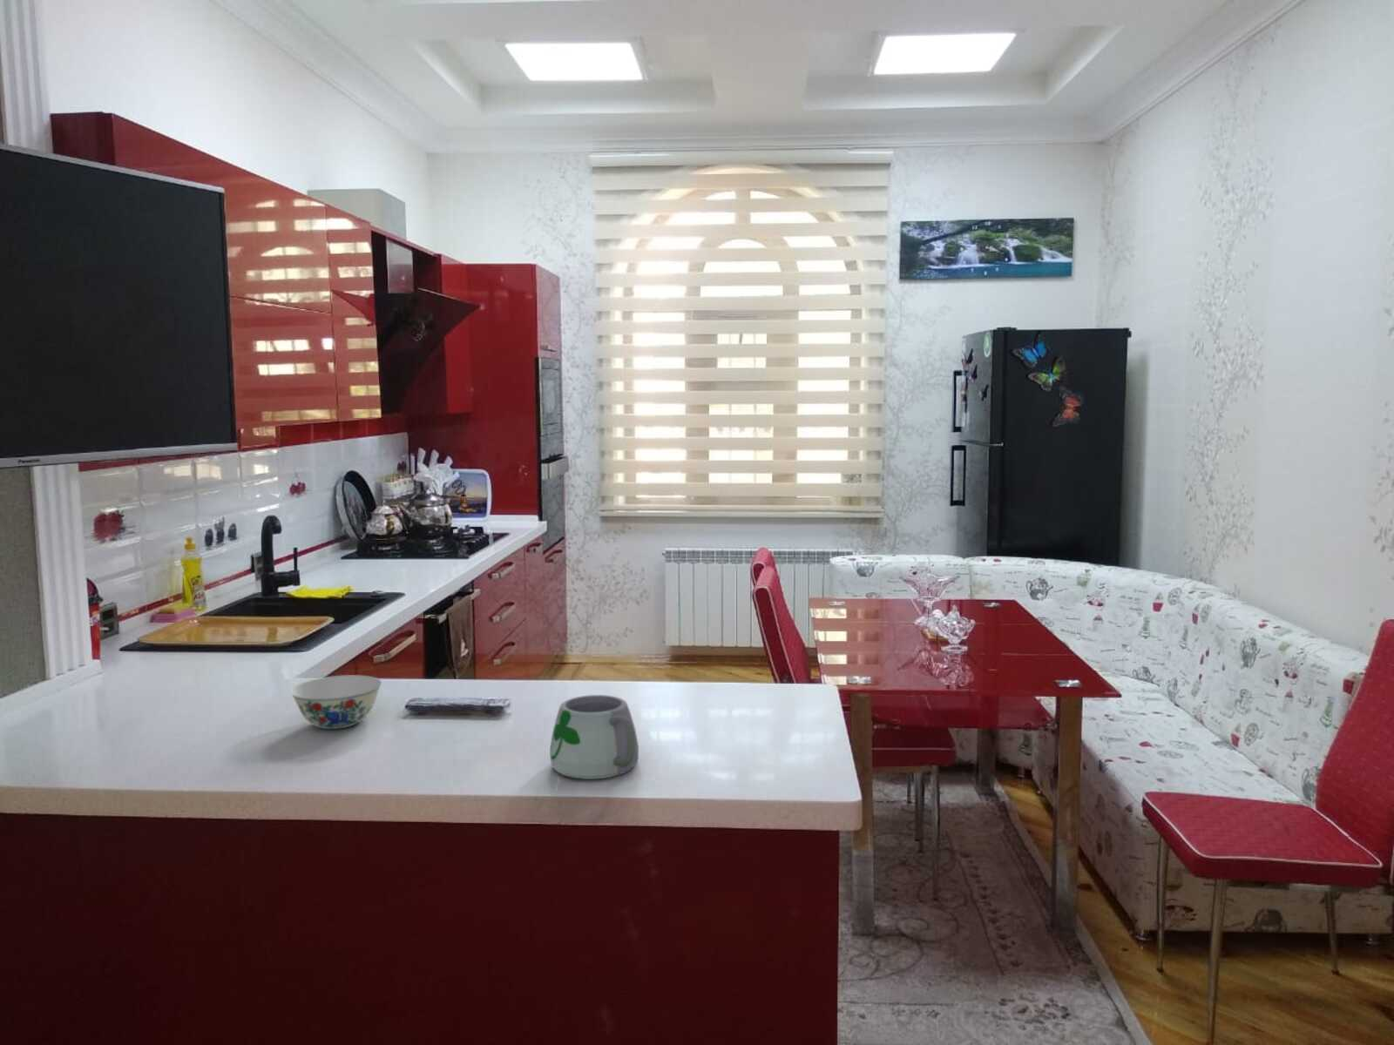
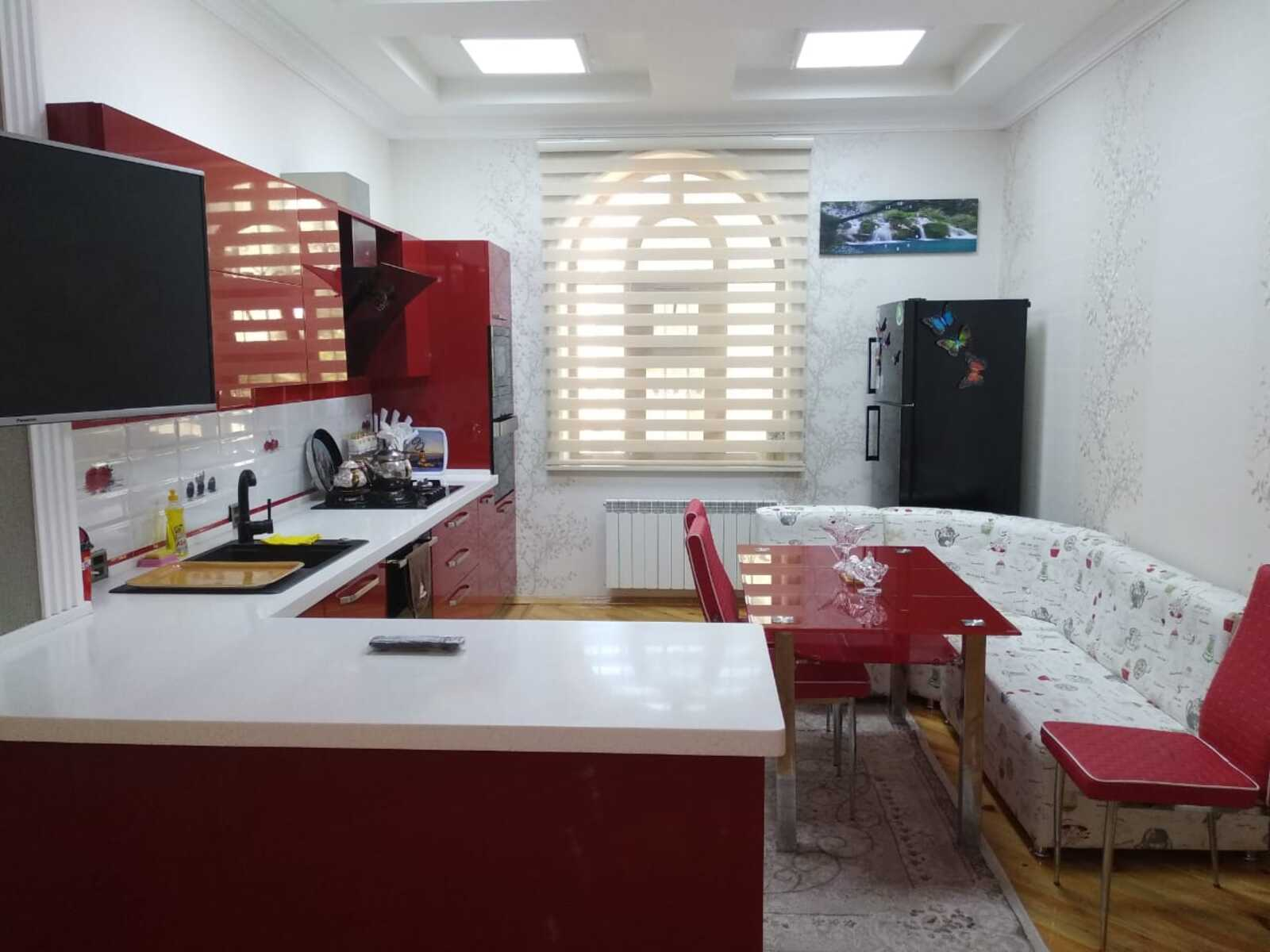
- chinaware [290,674,382,730]
- mug [549,694,640,793]
